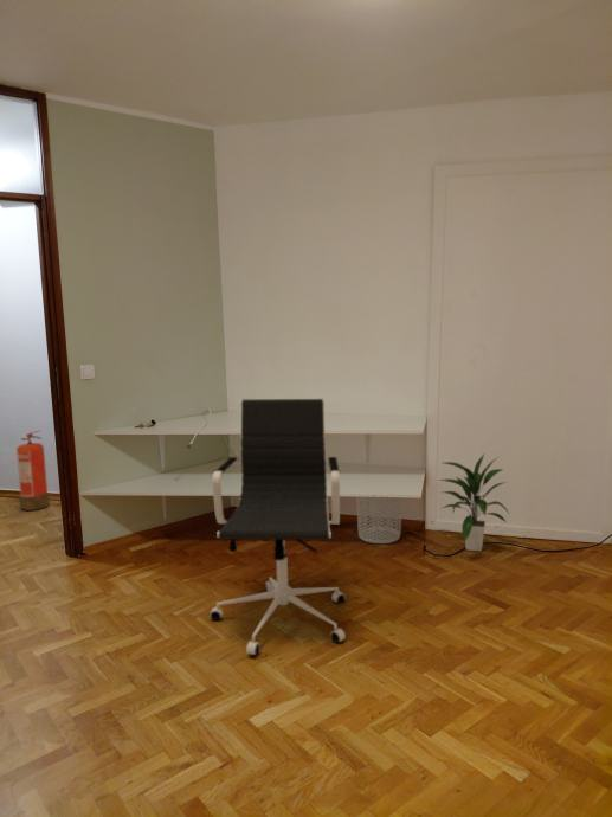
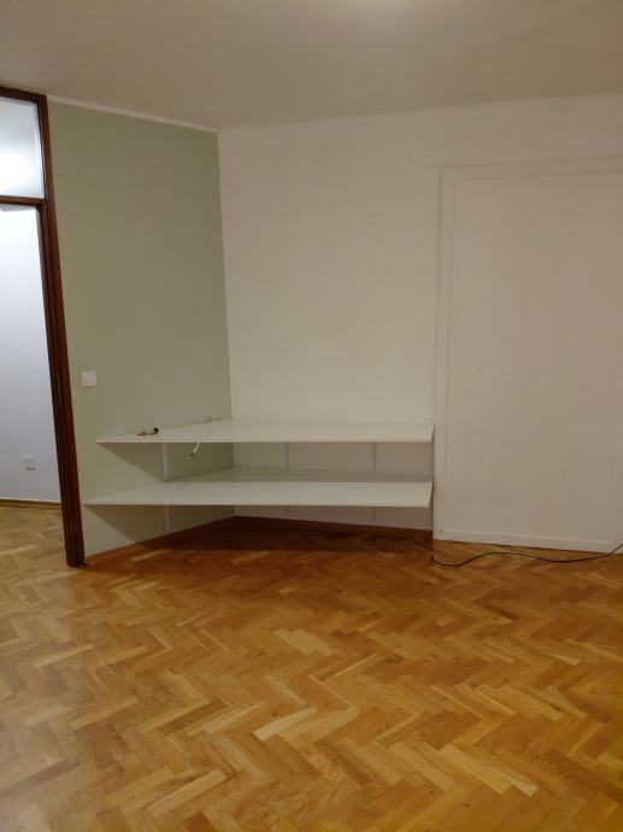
- indoor plant [437,452,511,553]
- fire extinguisher [15,429,51,512]
- office chair [208,398,347,656]
- waste bin [355,496,404,545]
